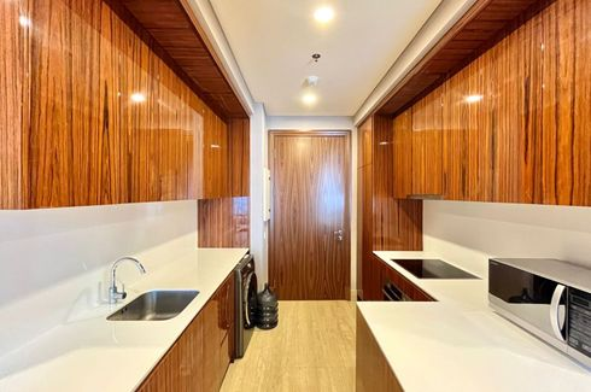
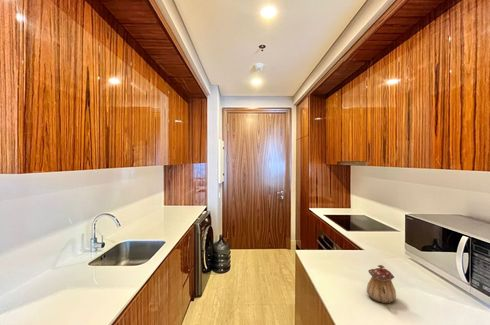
+ teapot [366,264,397,304]
